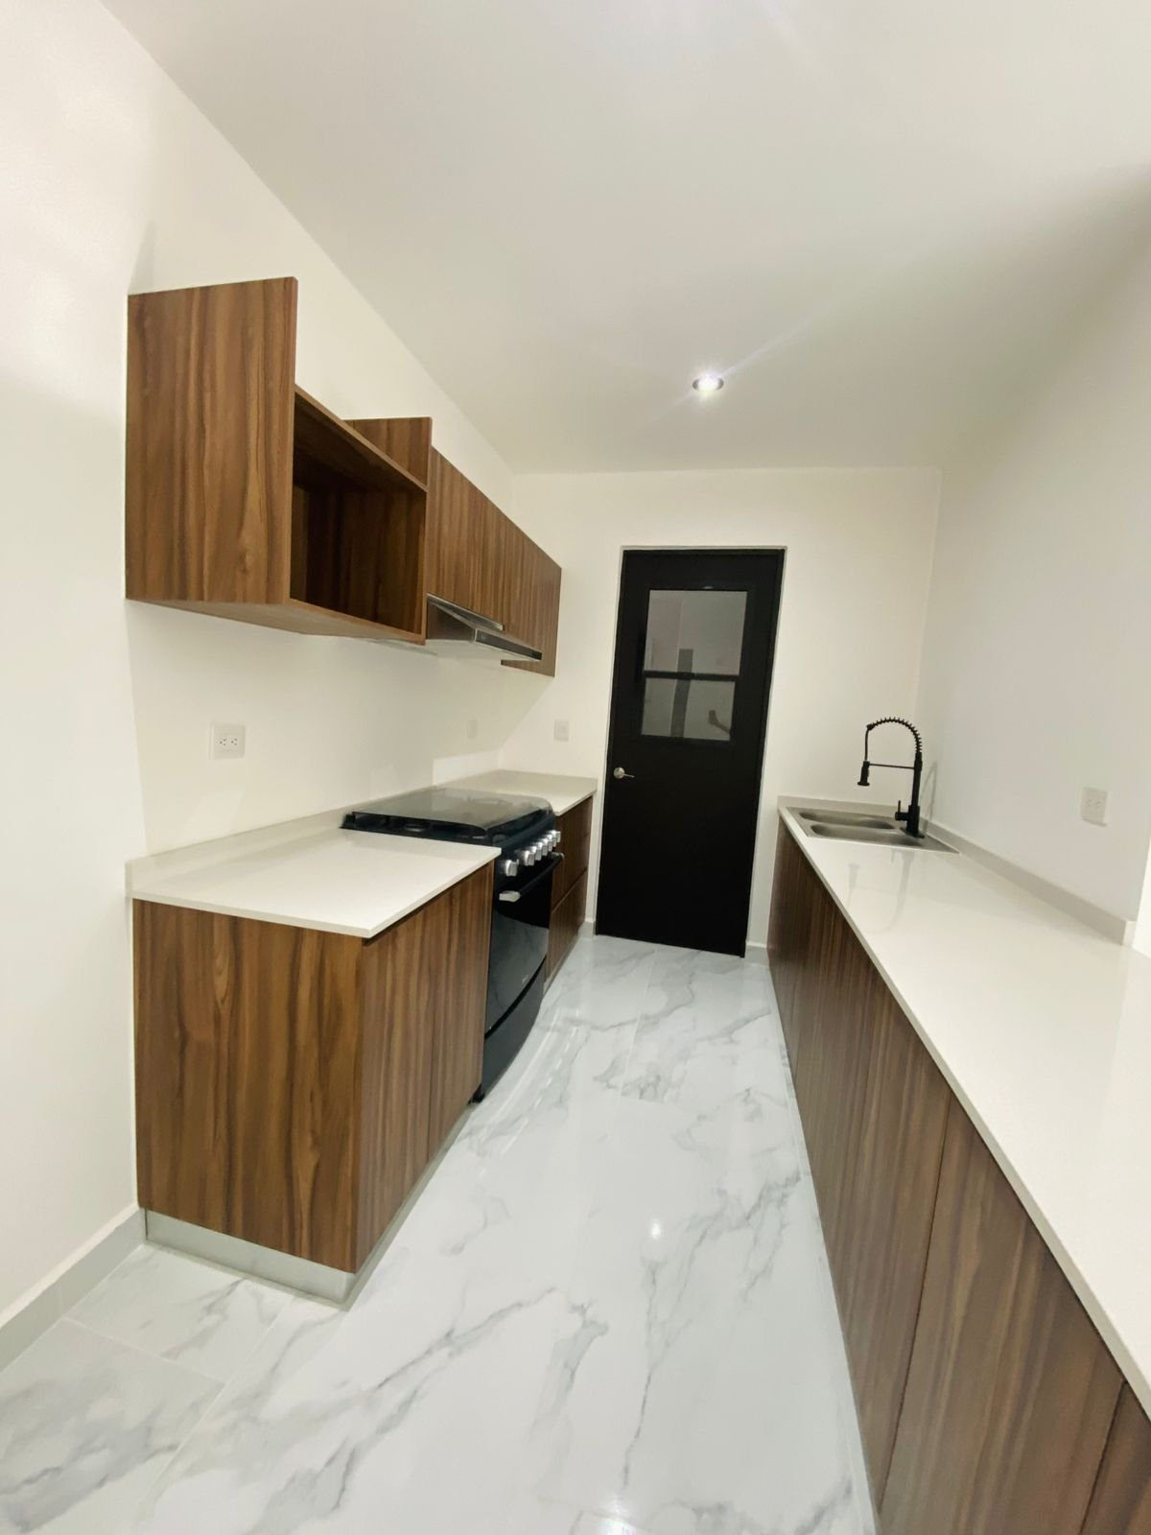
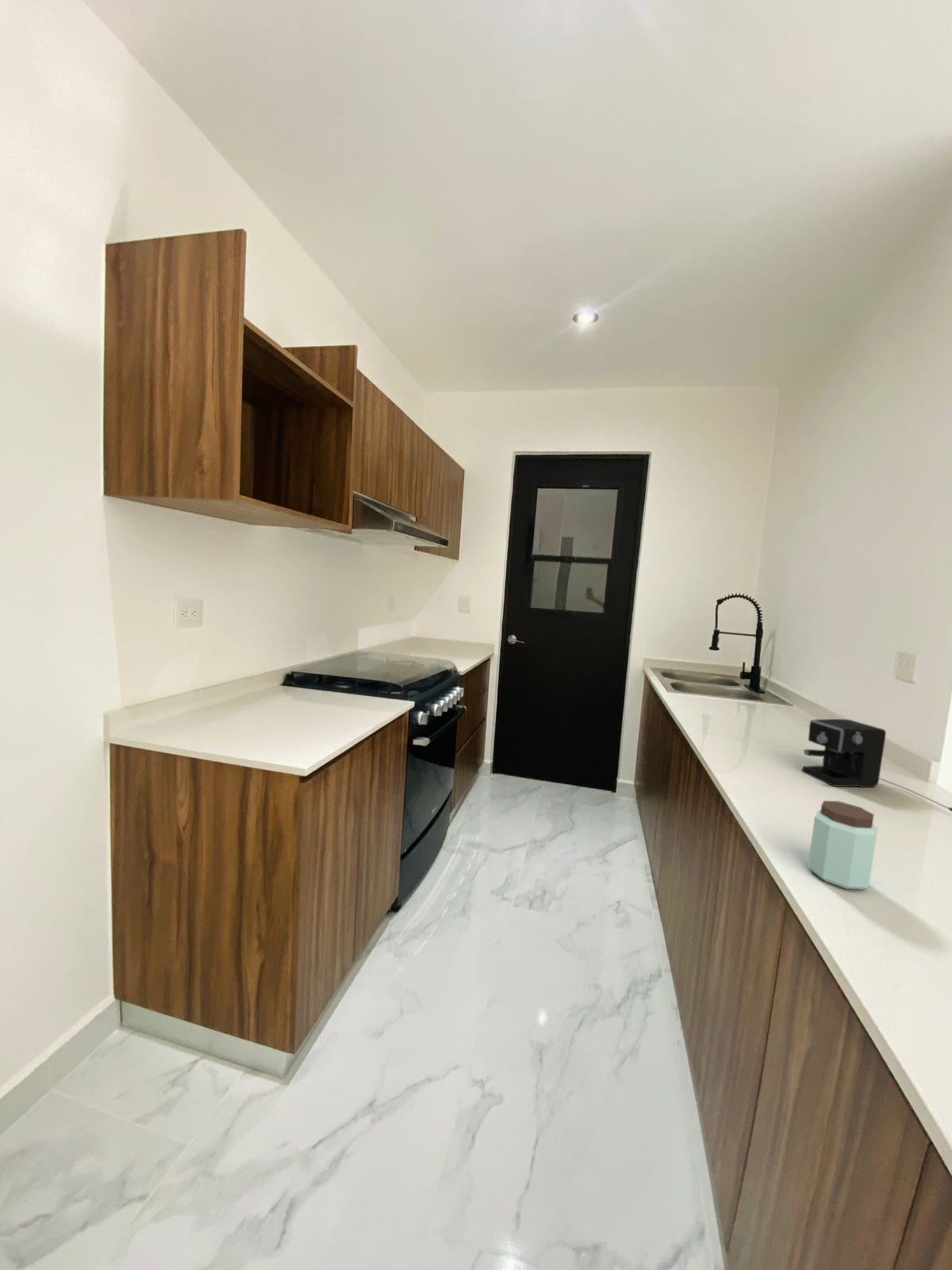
+ coffee maker [801,718,952,812]
+ peanut butter [807,800,878,891]
